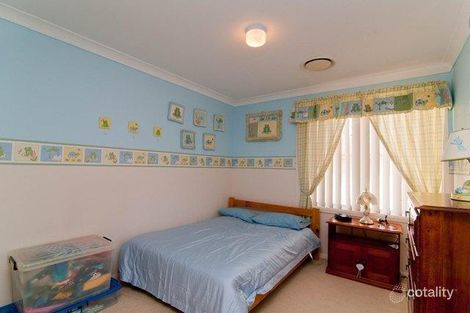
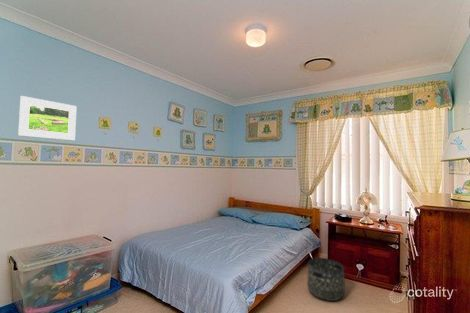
+ basket [306,257,346,302]
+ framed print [17,95,78,141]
